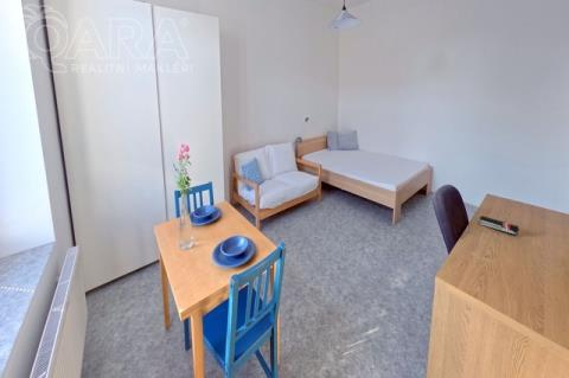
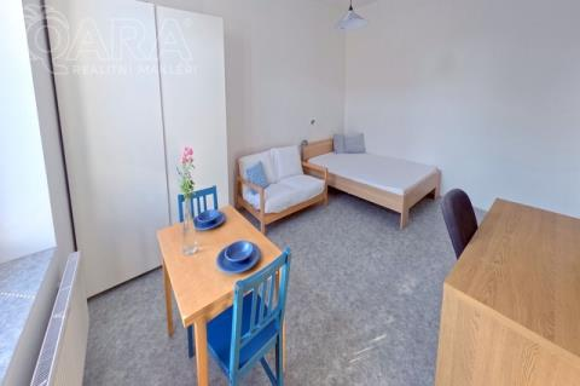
- stapler [478,214,520,236]
